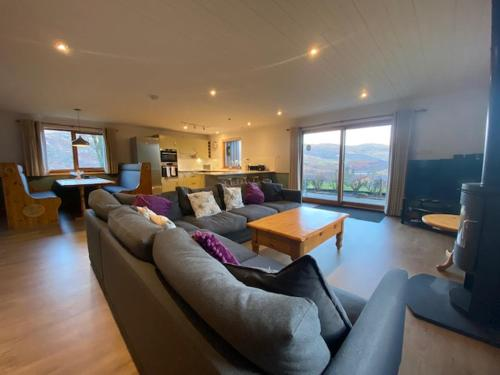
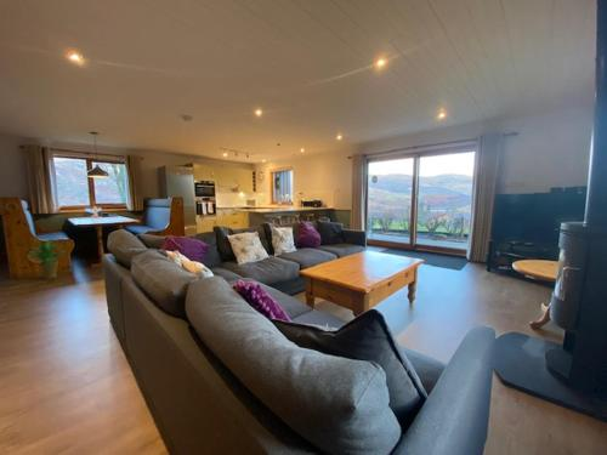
+ potted plant [23,238,68,280]
